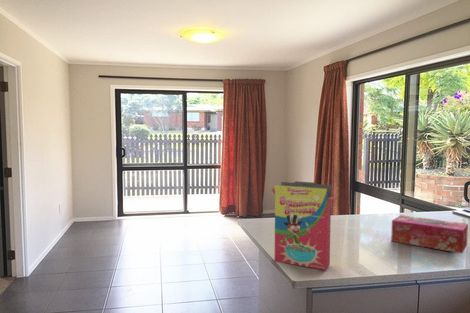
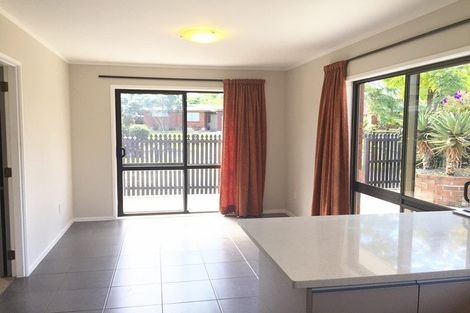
- cereal box [270,180,339,271]
- tissue box [390,214,469,254]
